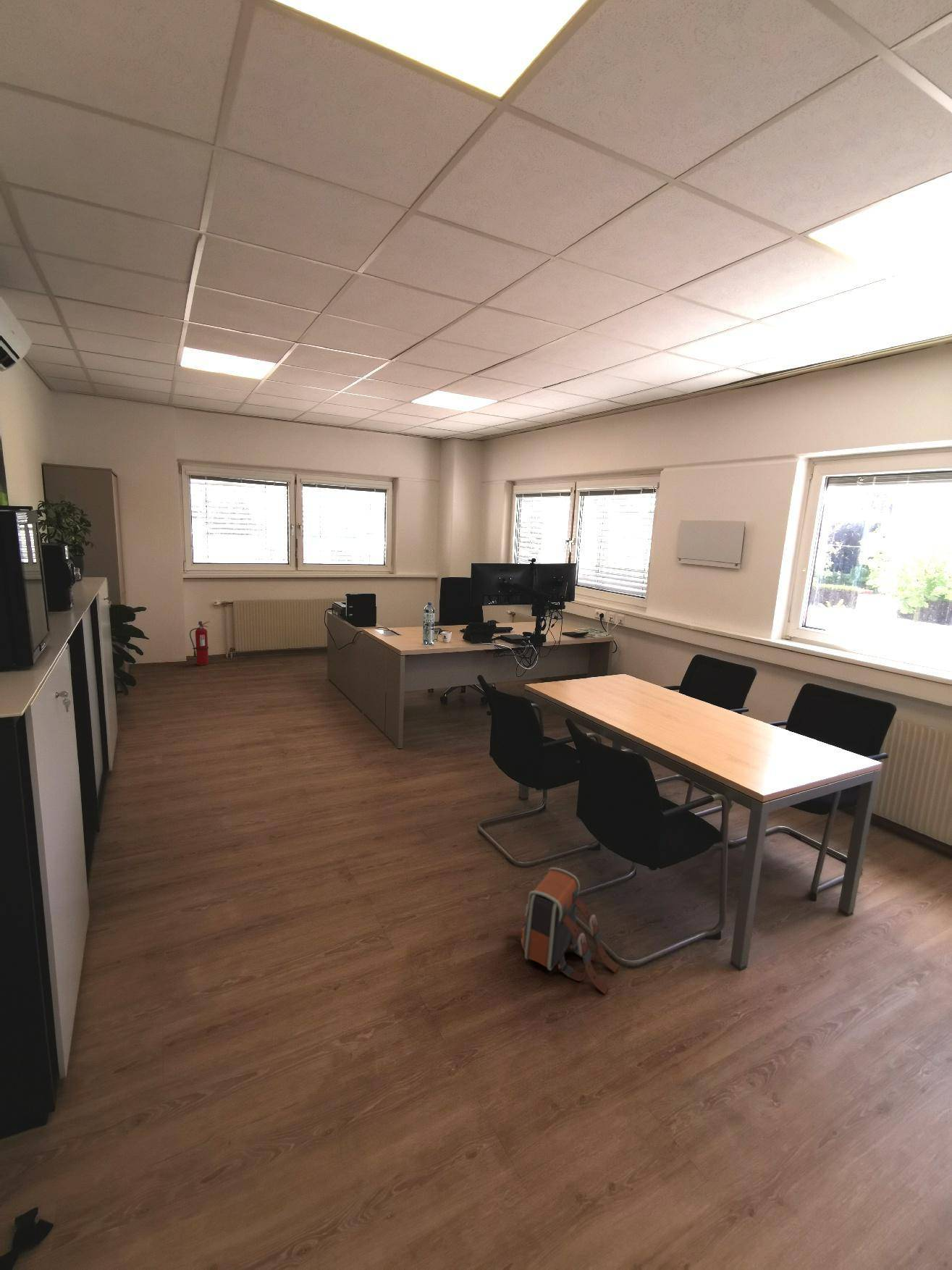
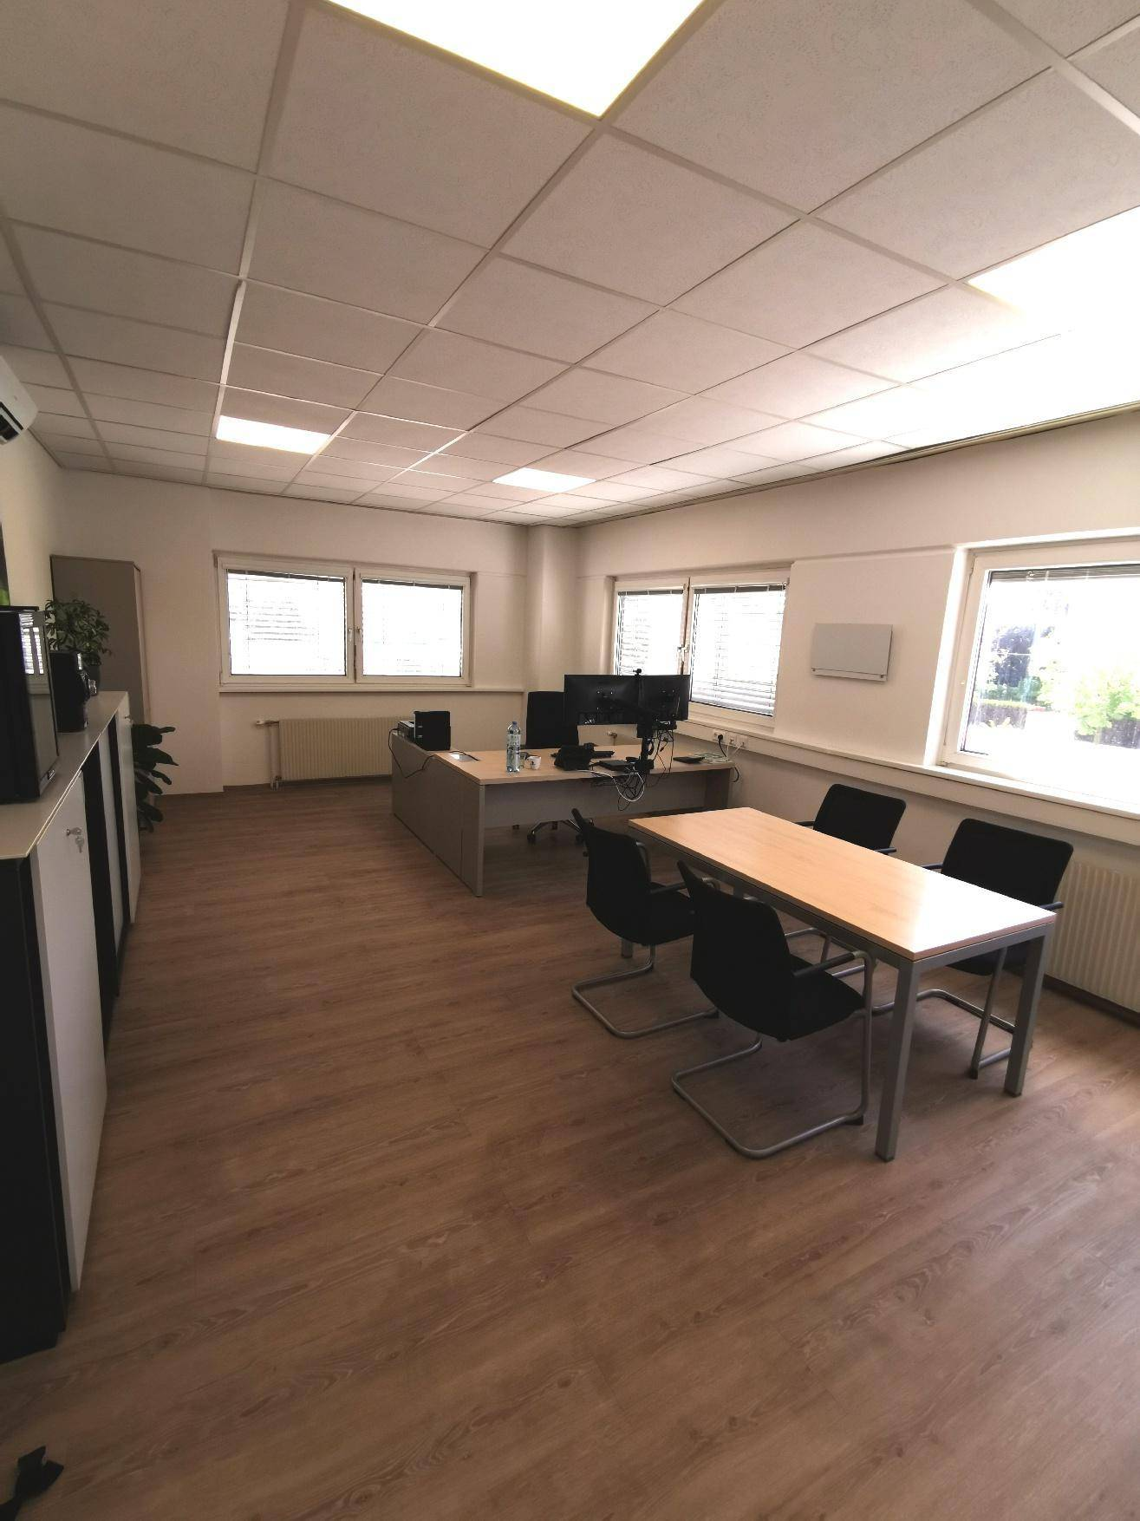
- fire extinguisher [189,621,211,666]
- backpack [507,867,620,995]
